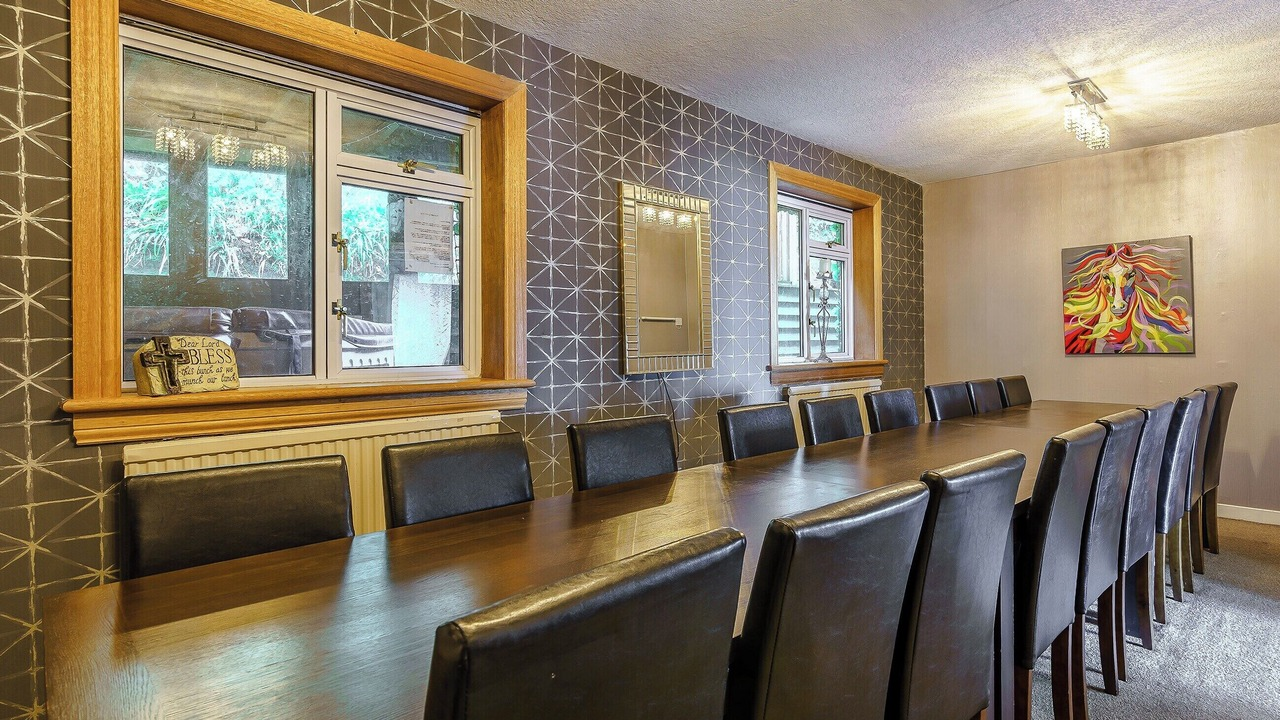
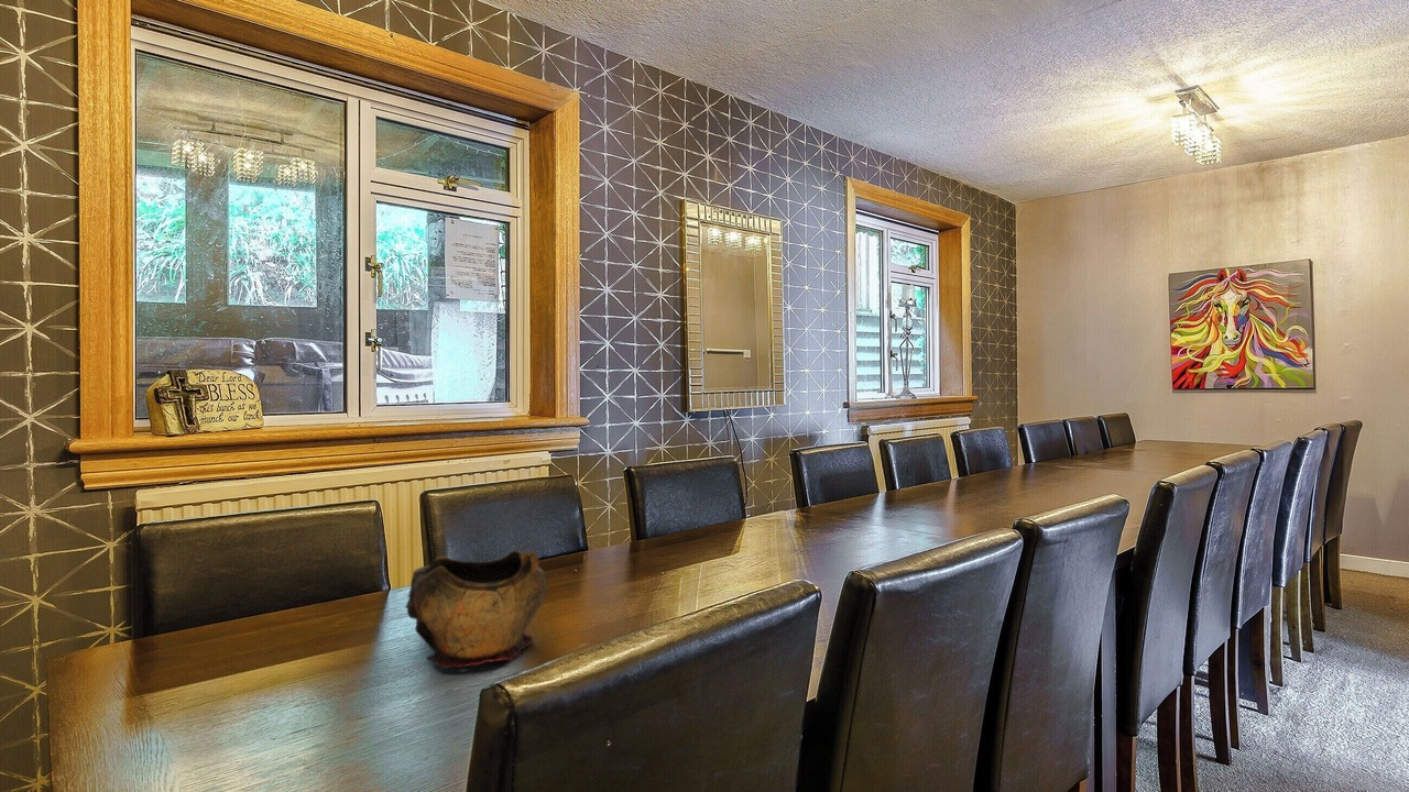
+ decorative bowl [404,549,547,669]
